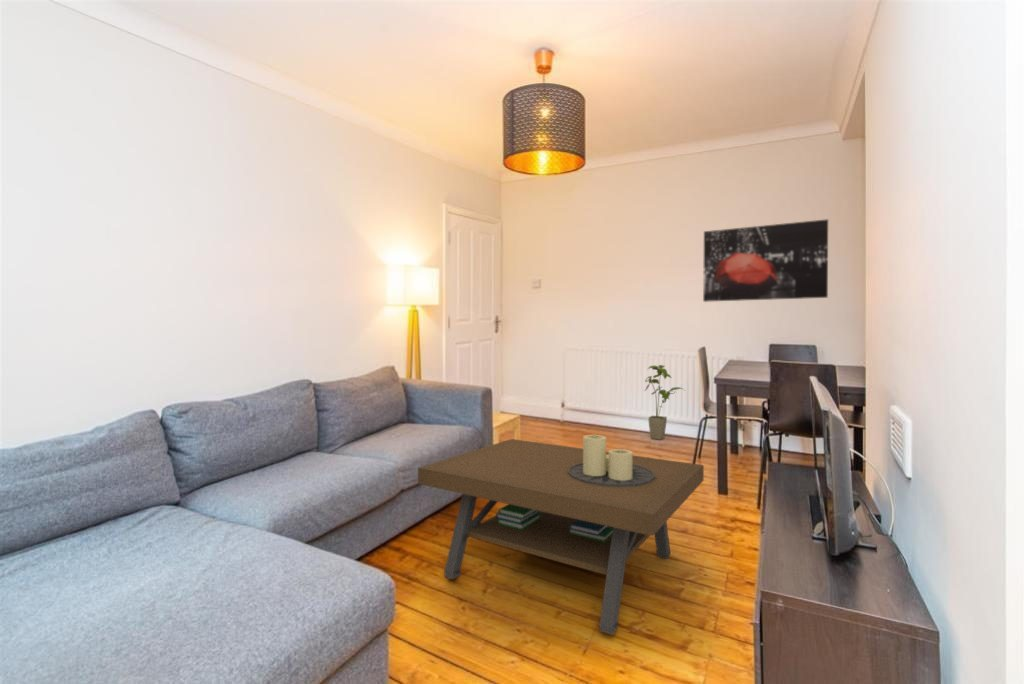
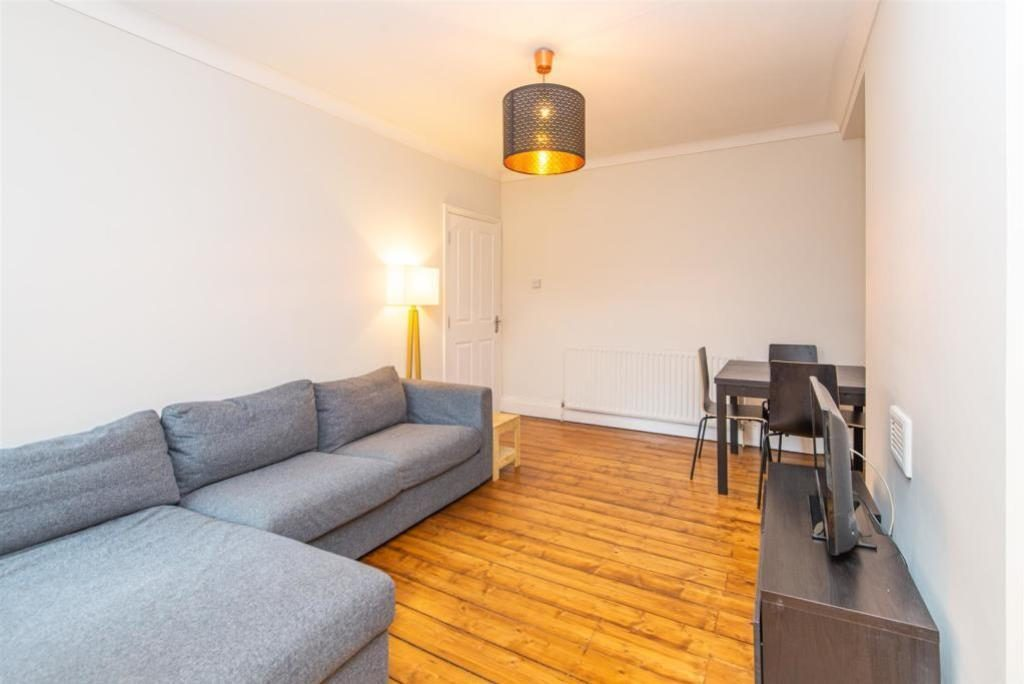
- wall art [702,218,829,303]
- coffee table [417,434,705,636]
- house plant [644,364,685,441]
